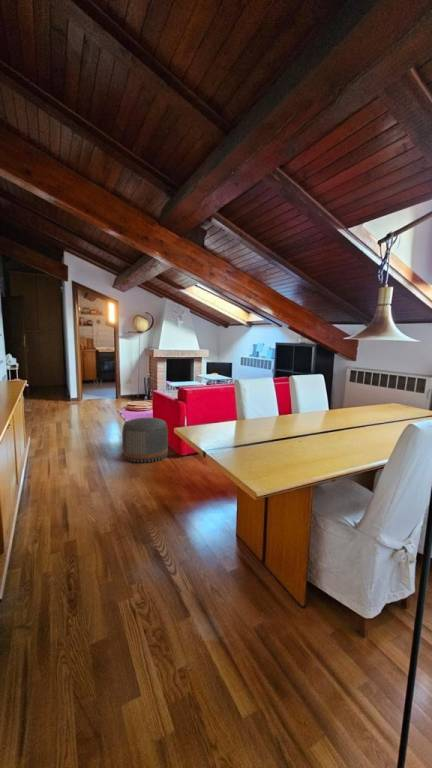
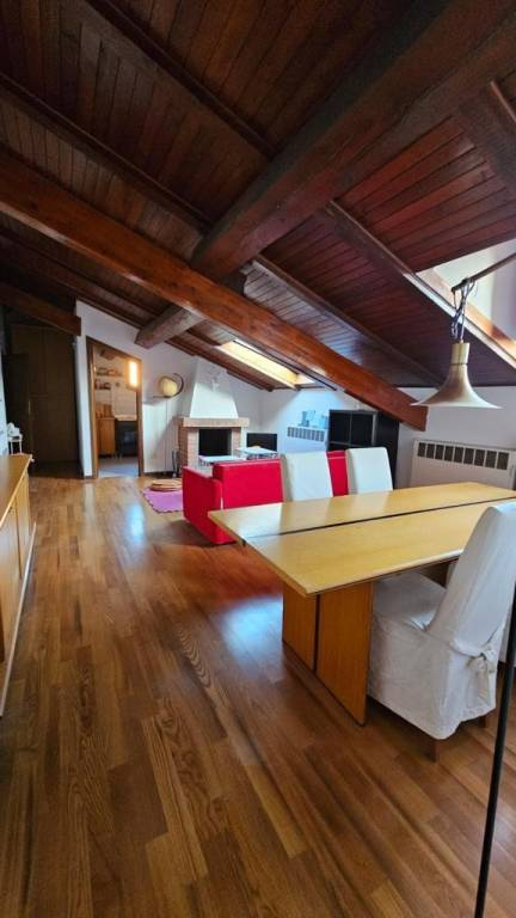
- pouf [121,417,169,464]
